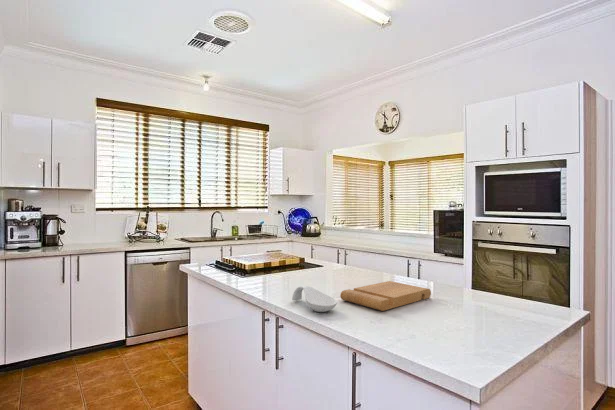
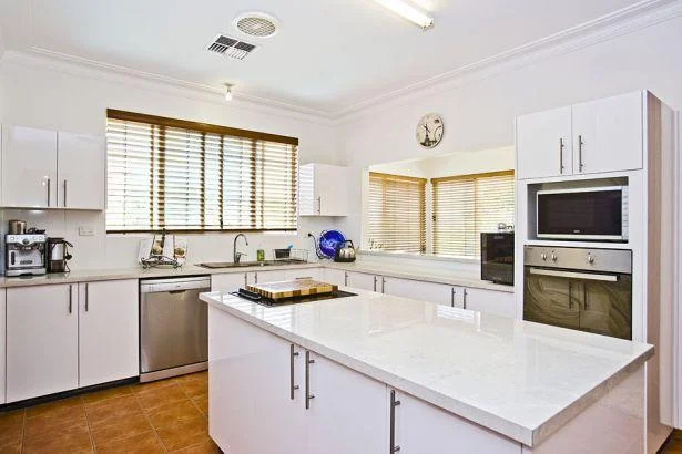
- spoon rest [291,285,338,313]
- cutting board [339,280,432,312]
